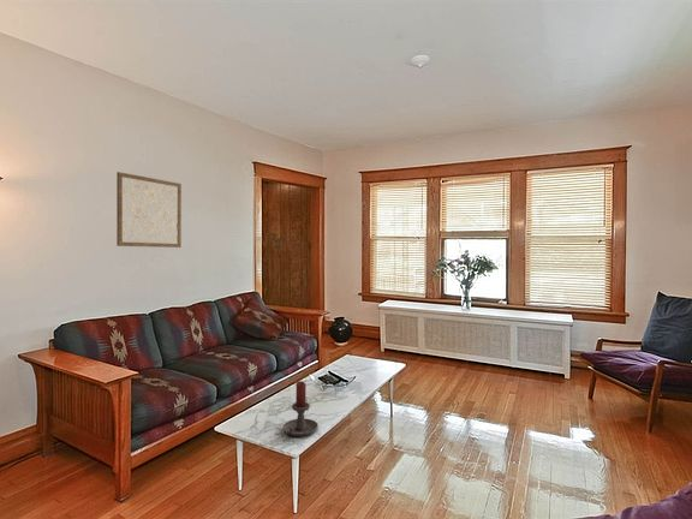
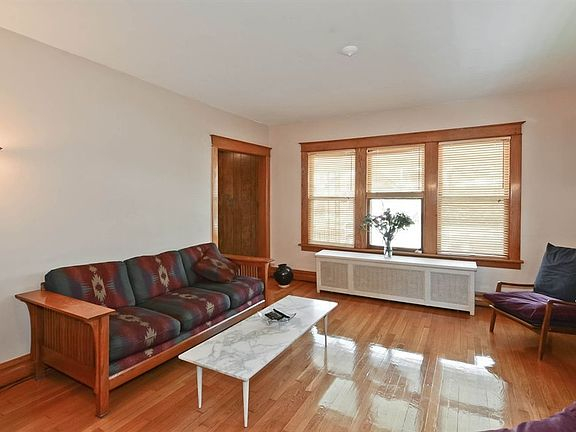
- candle holder [280,380,320,437]
- wall art [115,171,183,249]
